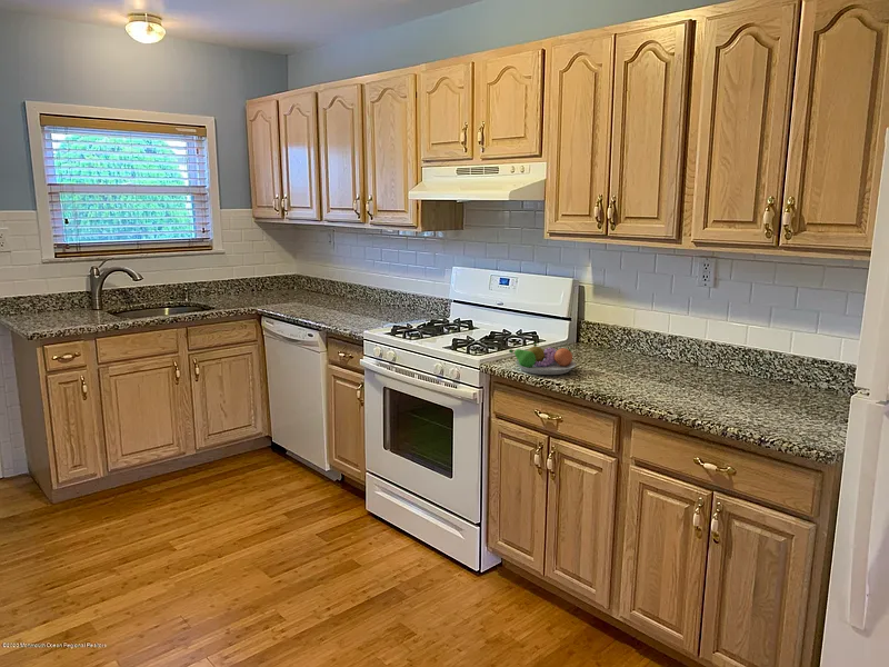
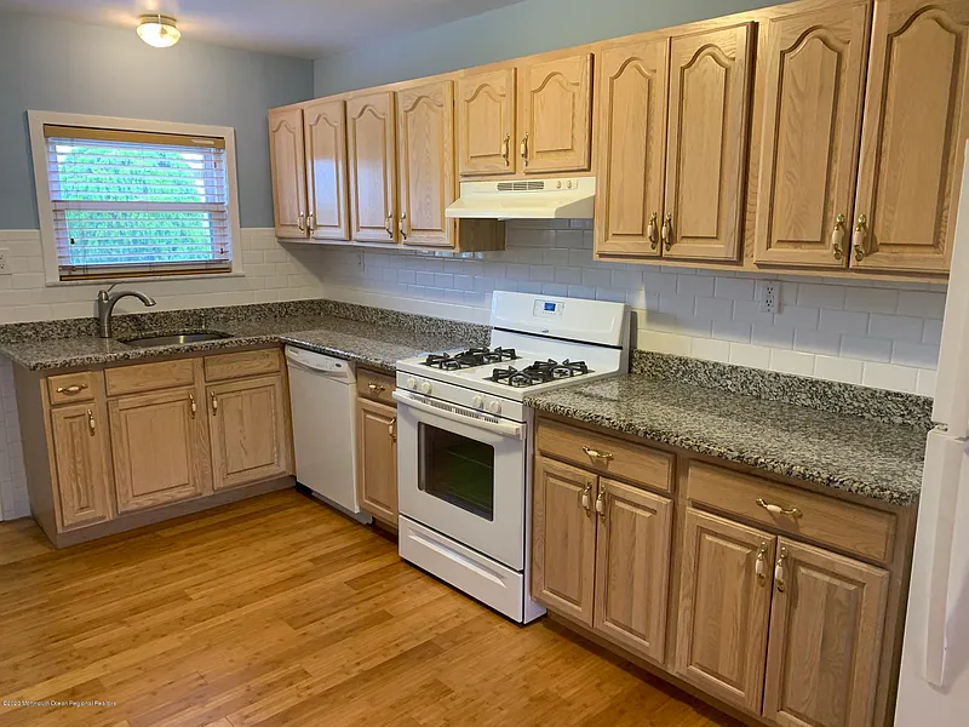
- fruit bowl [508,341,577,376]
